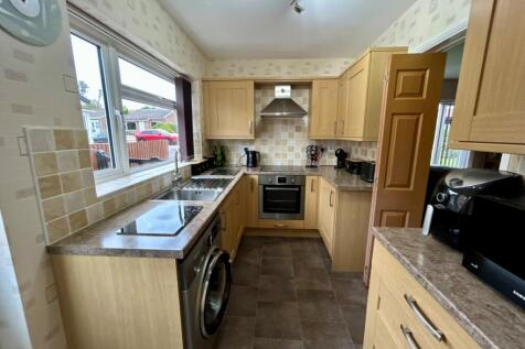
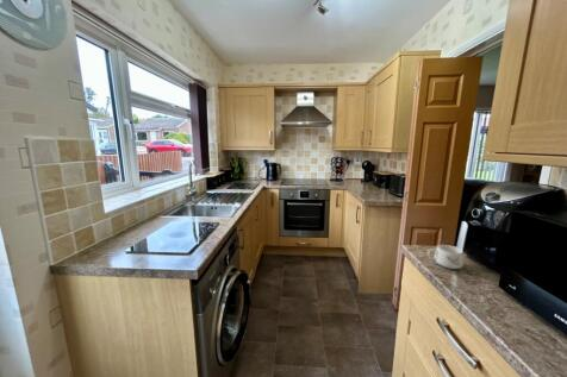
+ mug [426,244,465,270]
